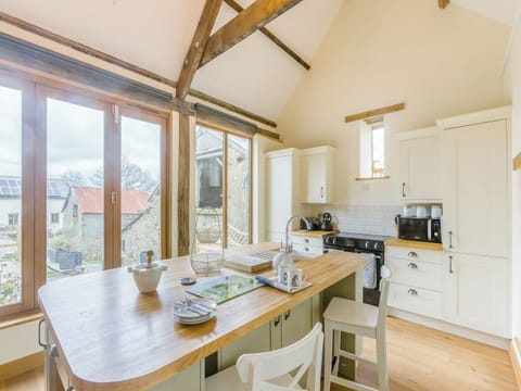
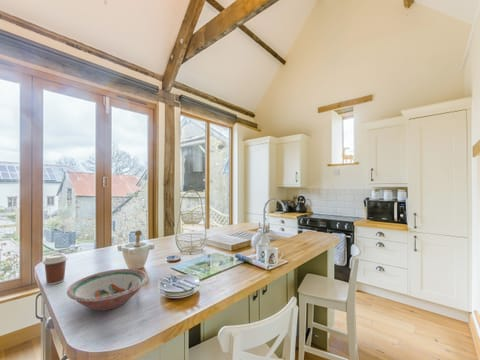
+ bowl [66,268,149,312]
+ coffee cup [42,252,69,286]
